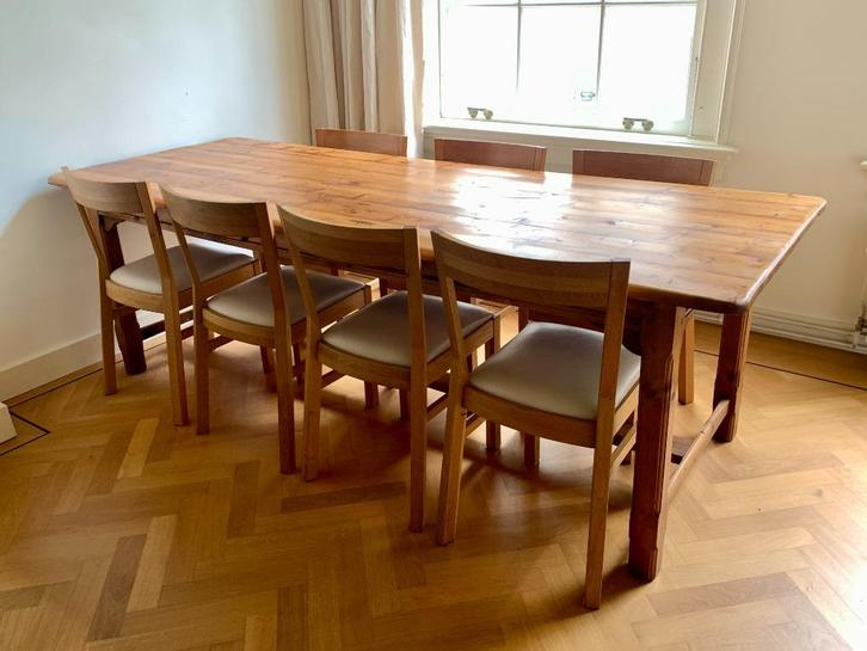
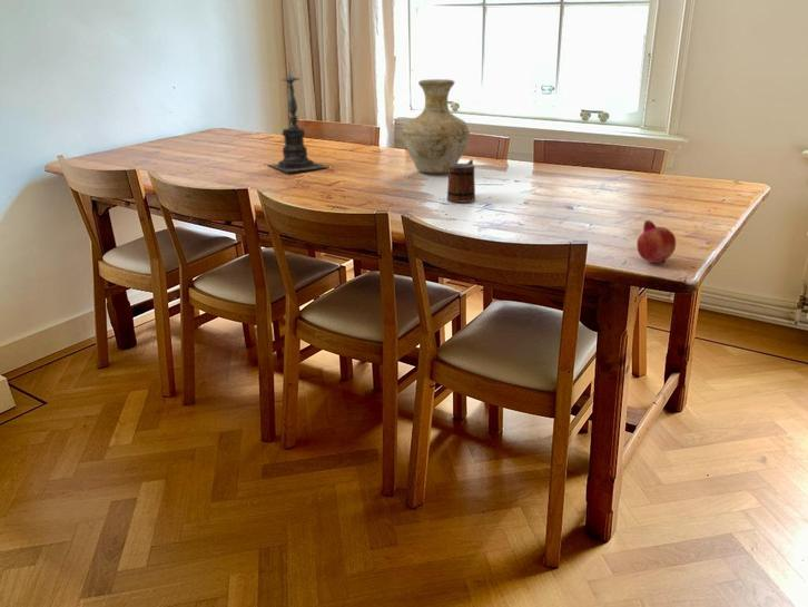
+ vase [402,78,471,174]
+ mug [446,158,476,203]
+ fruit [635,219,677,264]
+ candle holder [266,61,328,174]
